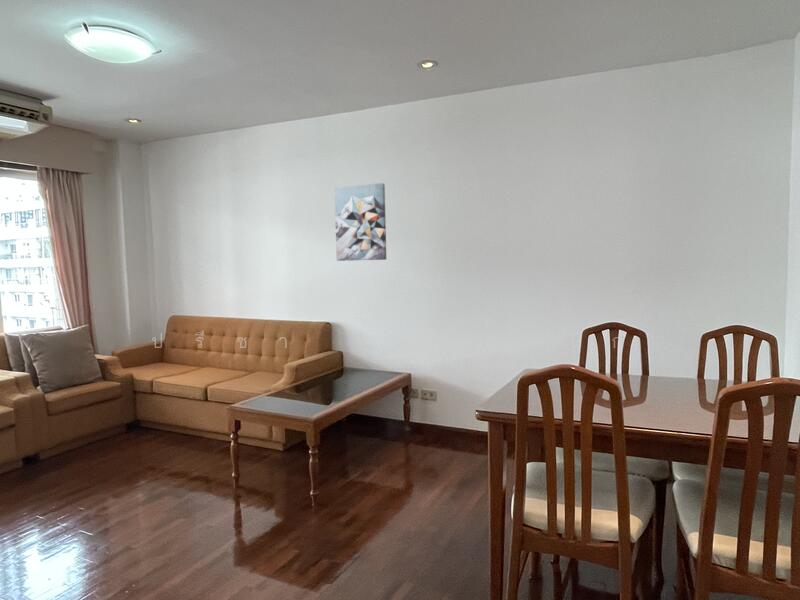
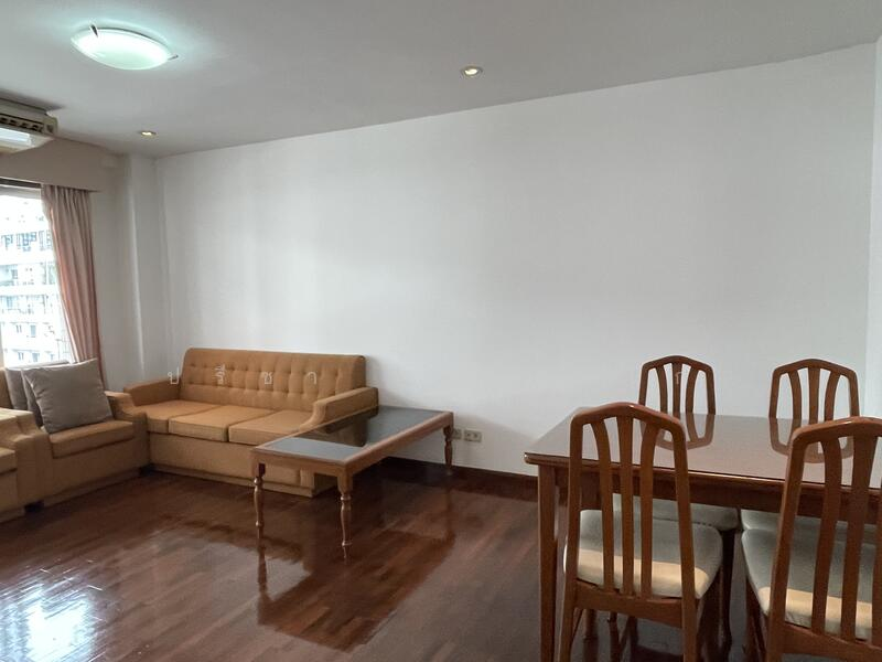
- wall art [333,182,387,262]
